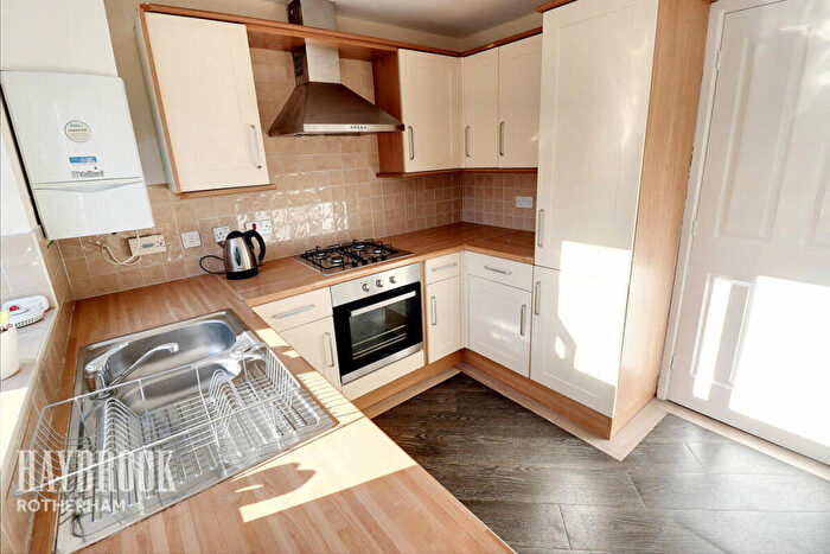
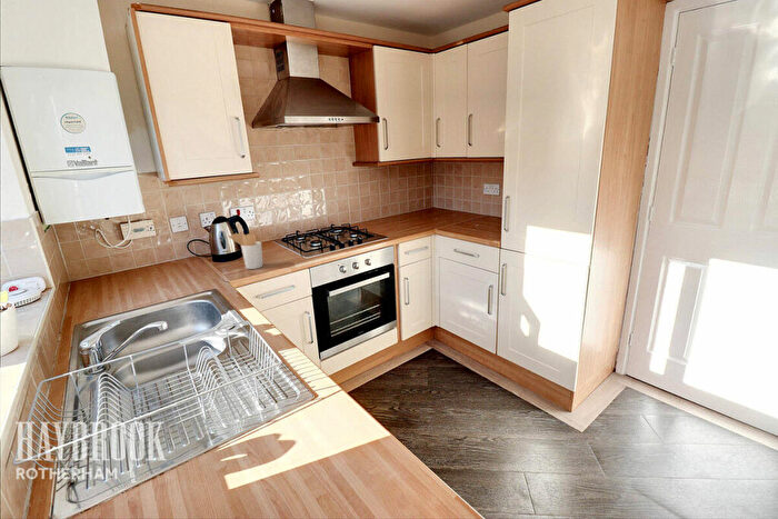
+ utensil holder [228,232,263,270]
